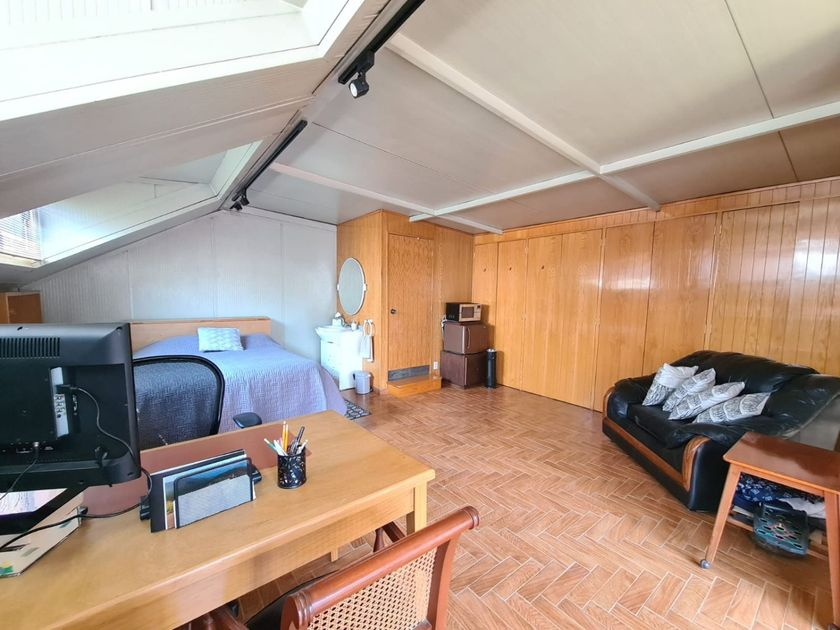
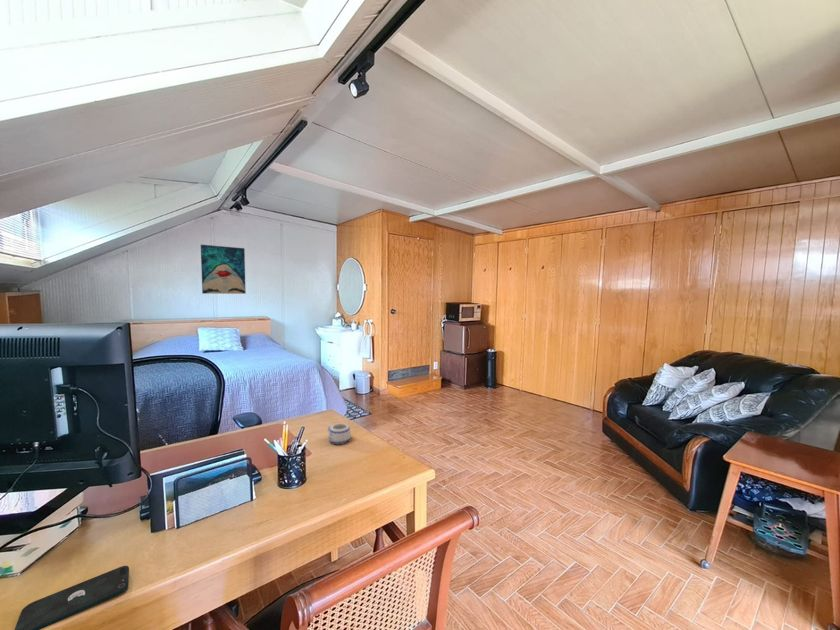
+ mug [327,422,352,445]
+ wall art [200,244,247,295]
+ smartphone [14,565,130,630]
